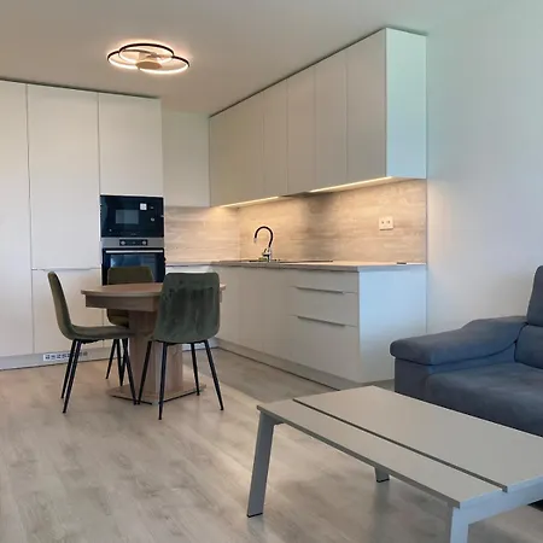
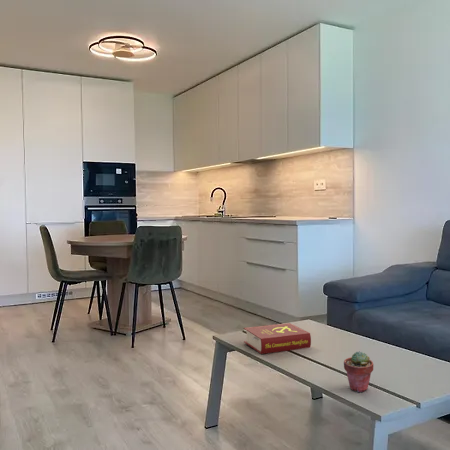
+ potted succulent [343,350,374,393]
+ book [243,322,312,355]
